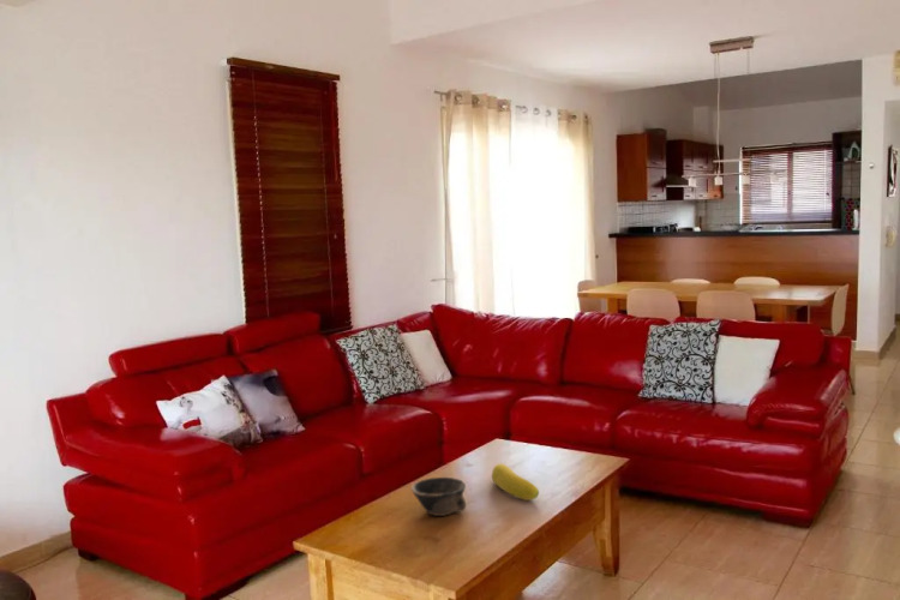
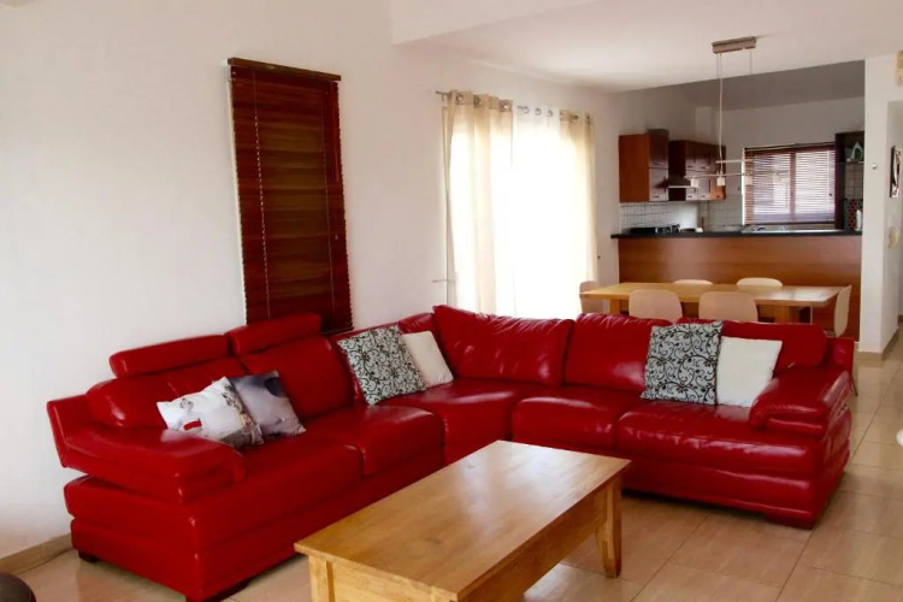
- fruit [491,462,540,502]
- bowl [410,476,467,517]
